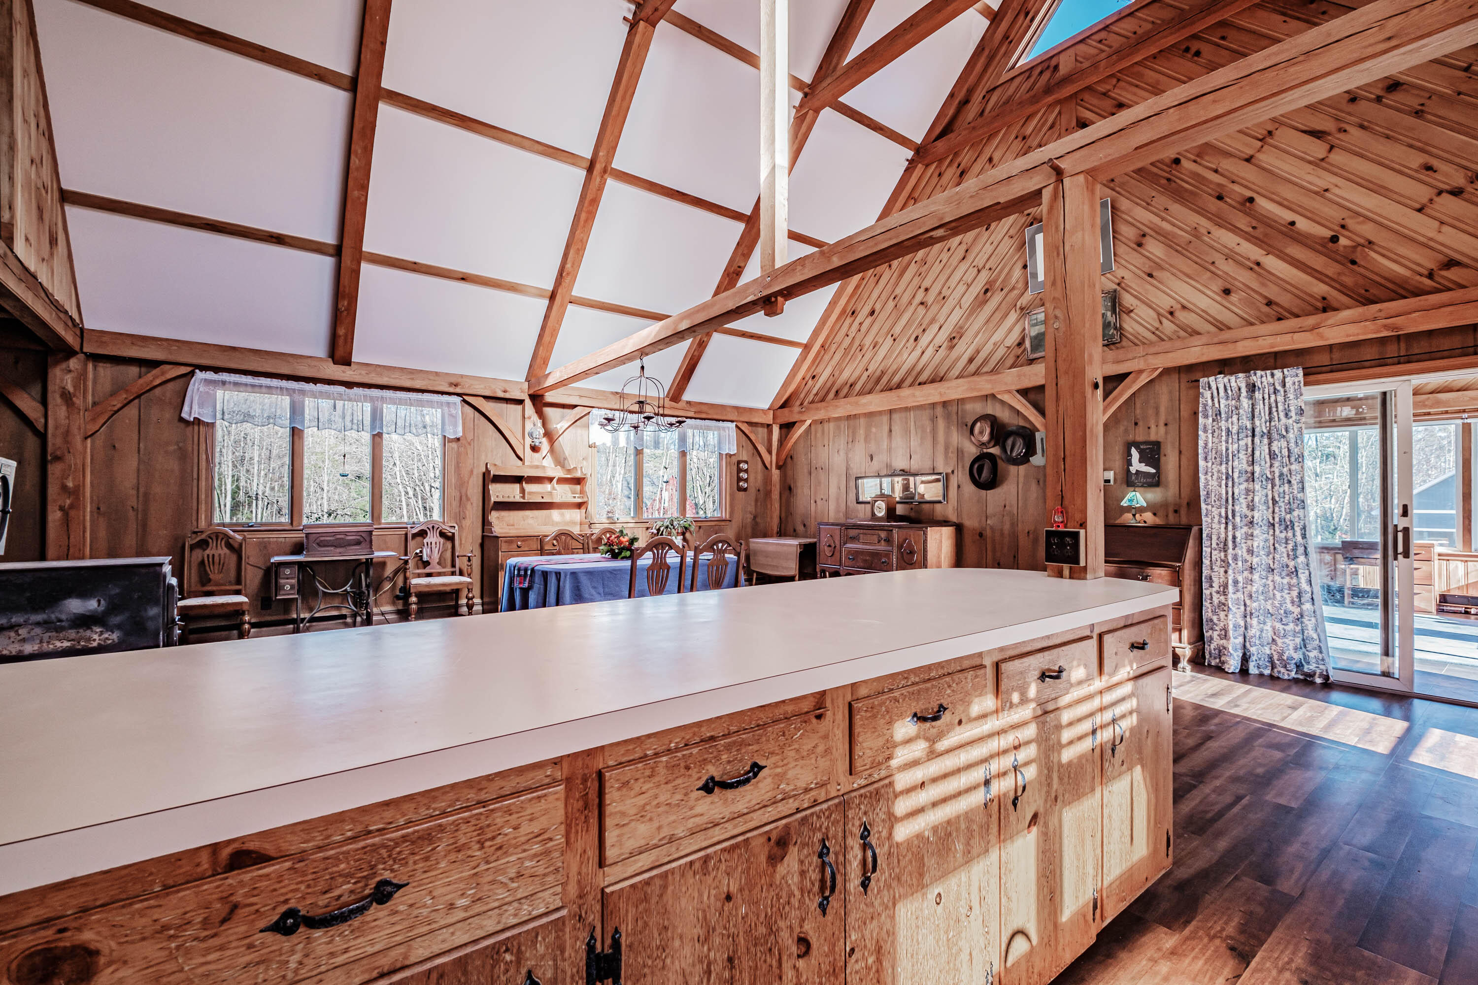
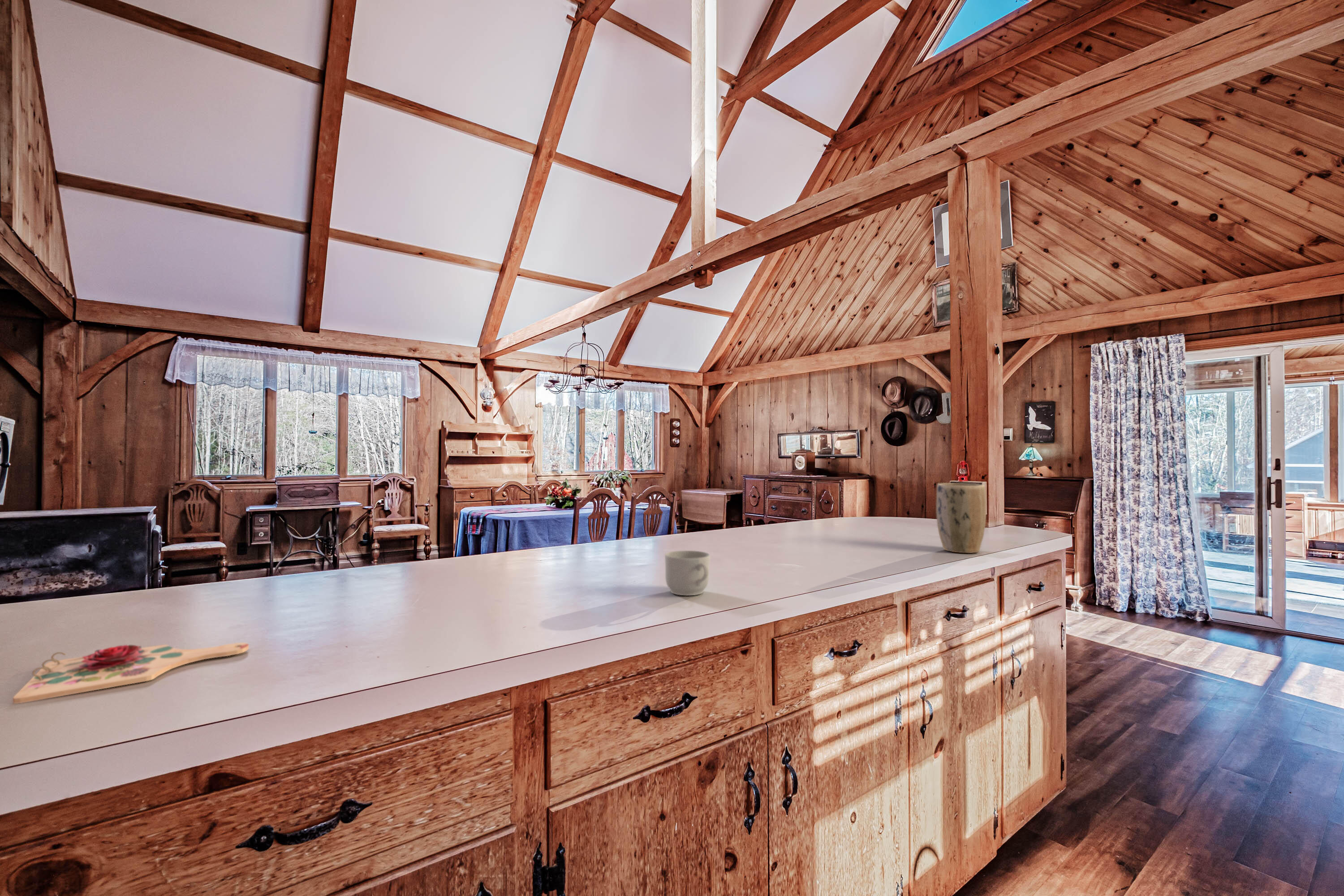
+ cutting board [13,642,249,704]
+ mug [664,550,711,596]
+ plant pot [936,482,986,554]
